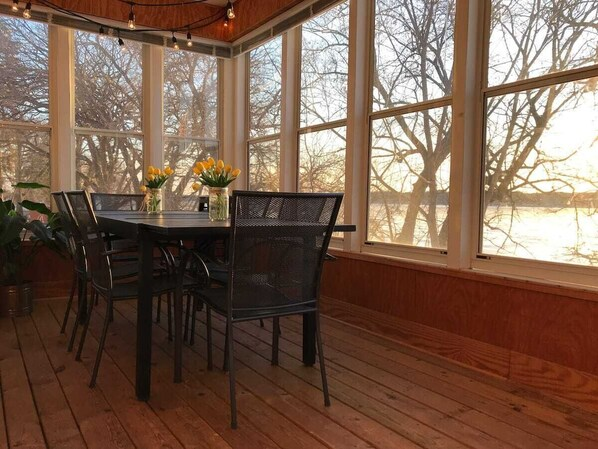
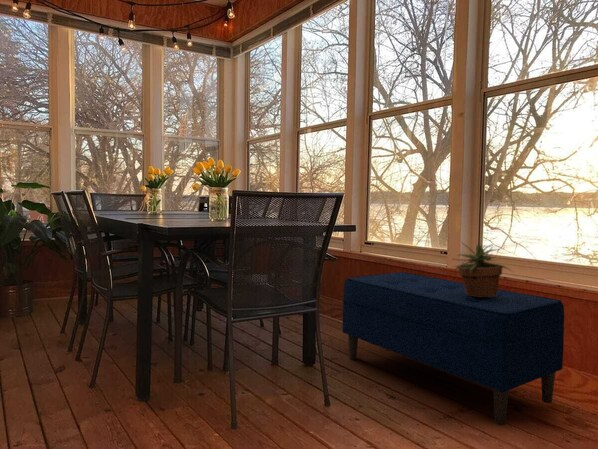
+ potted plant [452,242,513,297]
+ bench [342,271,565,426]
